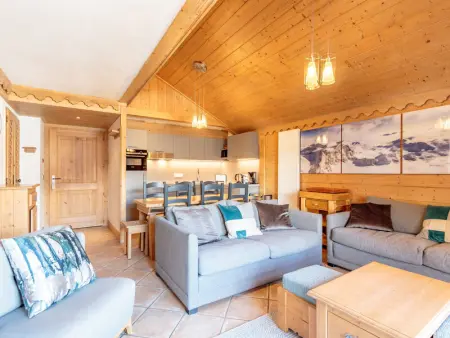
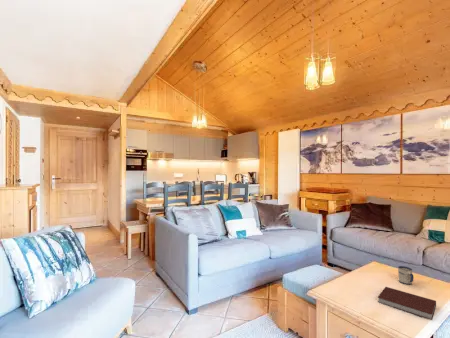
+ notebook [377,286,437,321]
+ mug [397,265,415,285]
